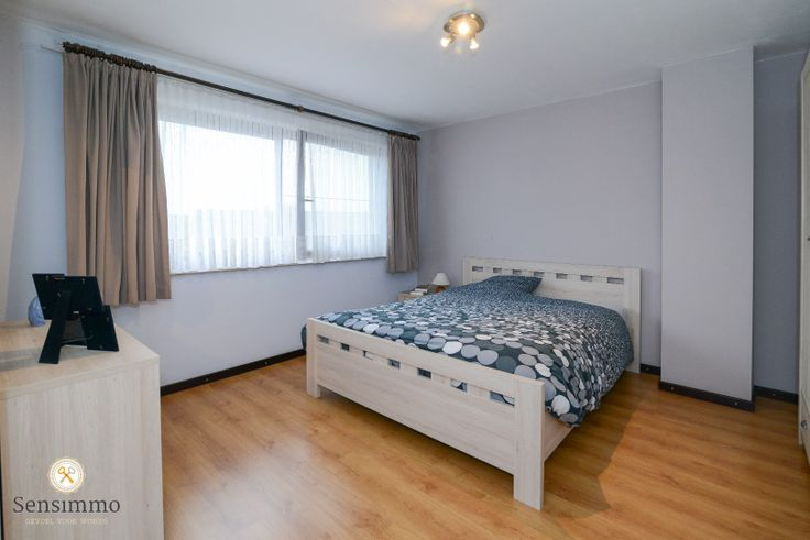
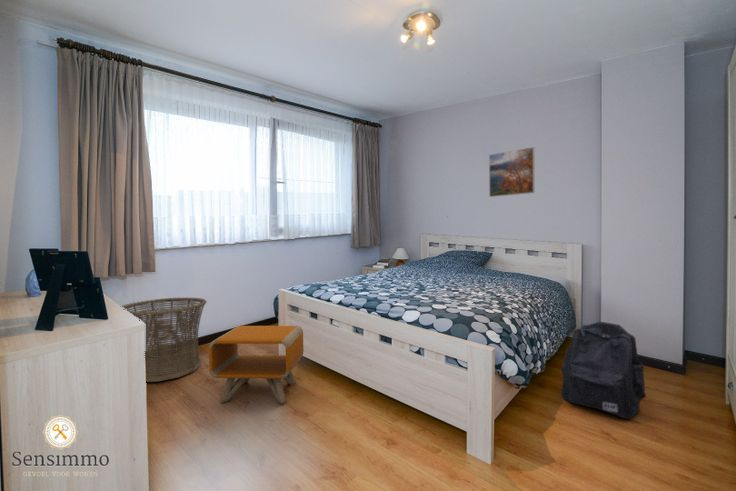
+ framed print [488,146,536,198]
+ nightstand [208,325,305,404]
+ backpack [560,320,647,420]
+ basket [121,296,208,383]
